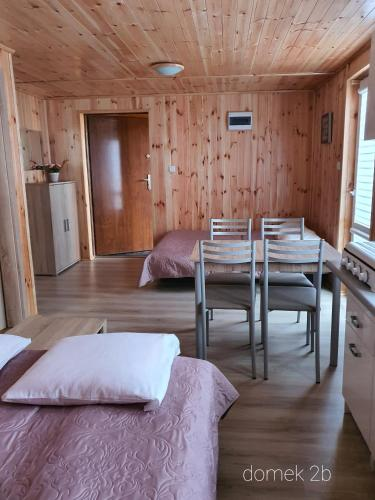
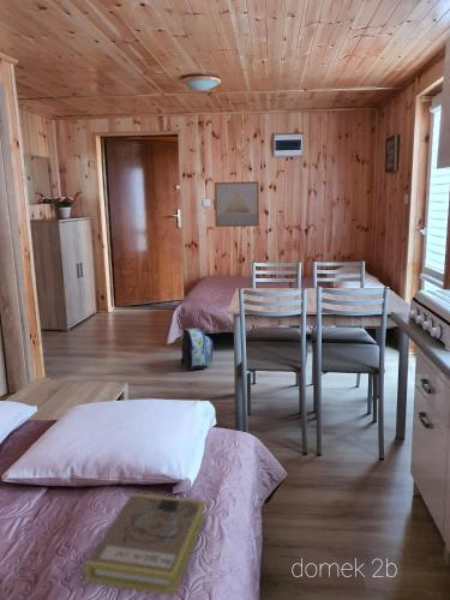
+ wall art [214,180,260,228]
+ backpack [179,326,214,372]
+ book [83,492,206,596]
